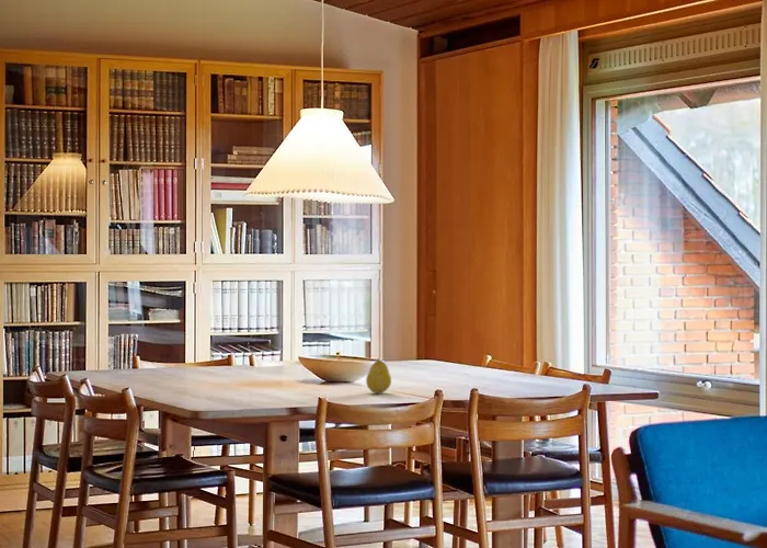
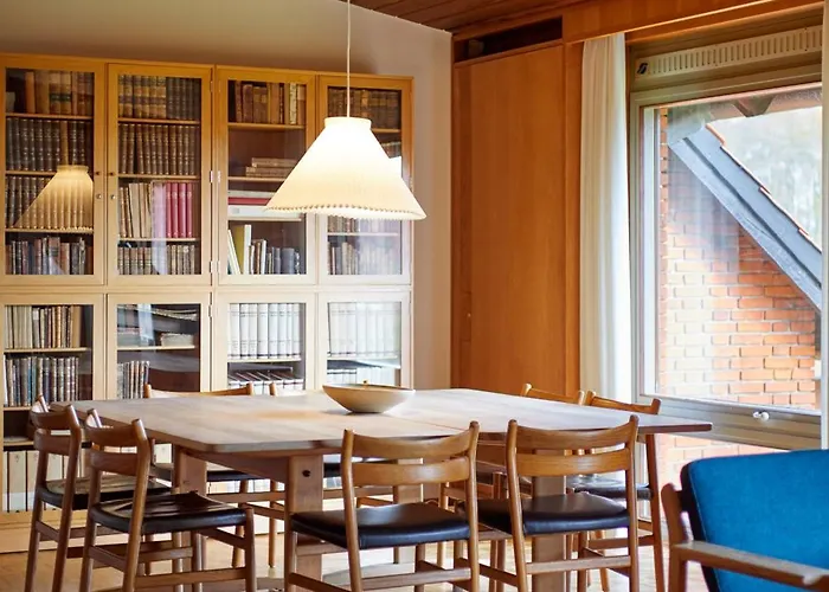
- fruit [365,356,392,395]
